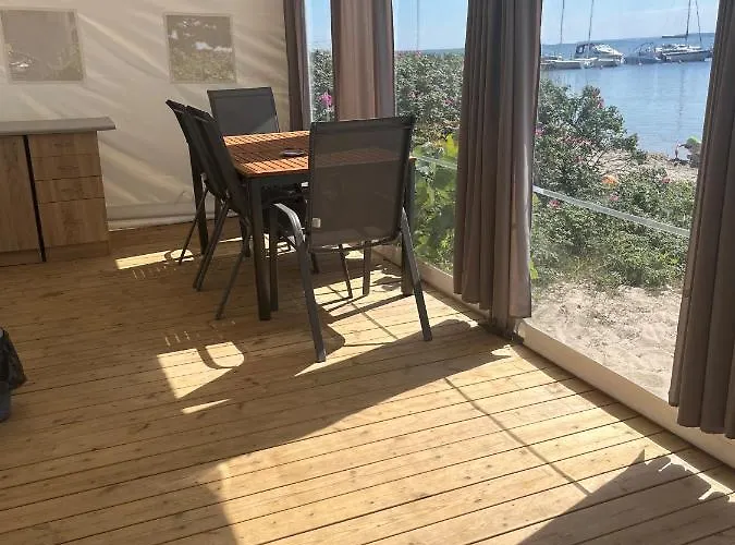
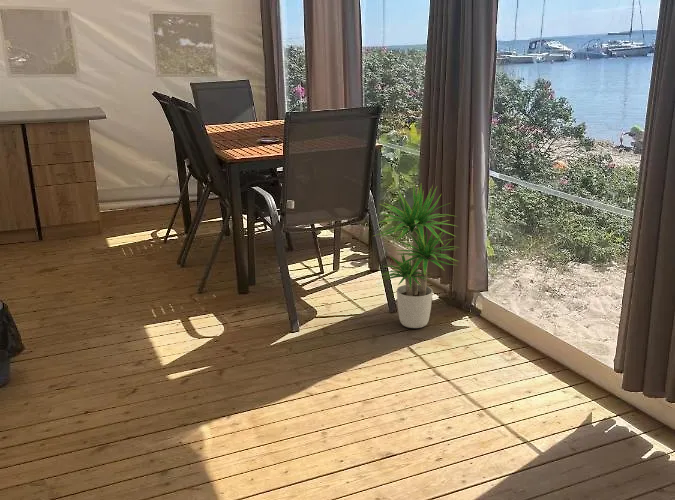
+ potted plant [373,184,461,329]
